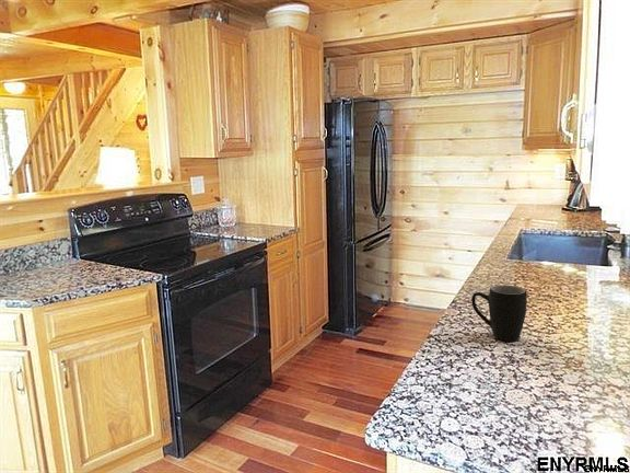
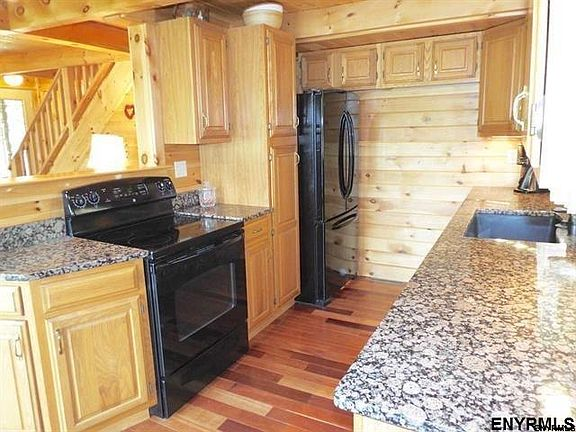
- mug [470,284,528,343]
